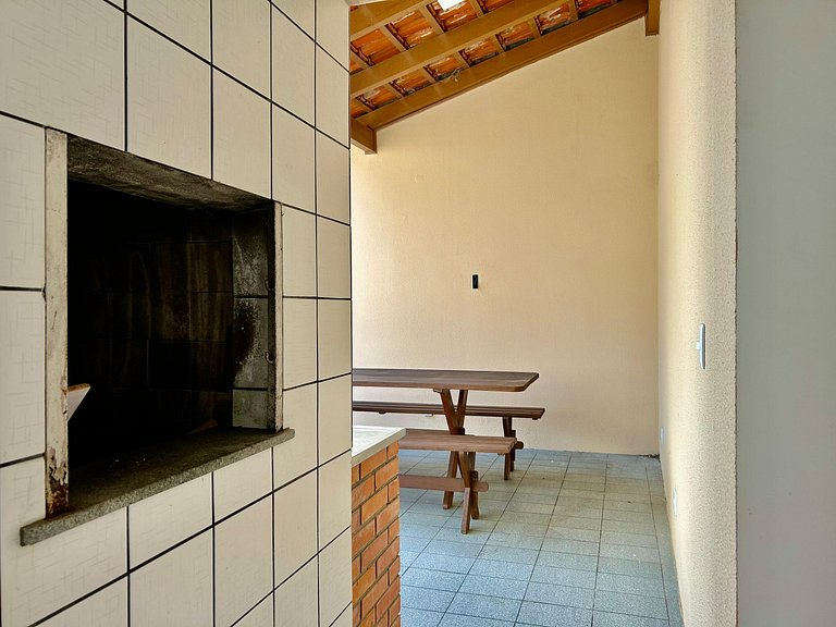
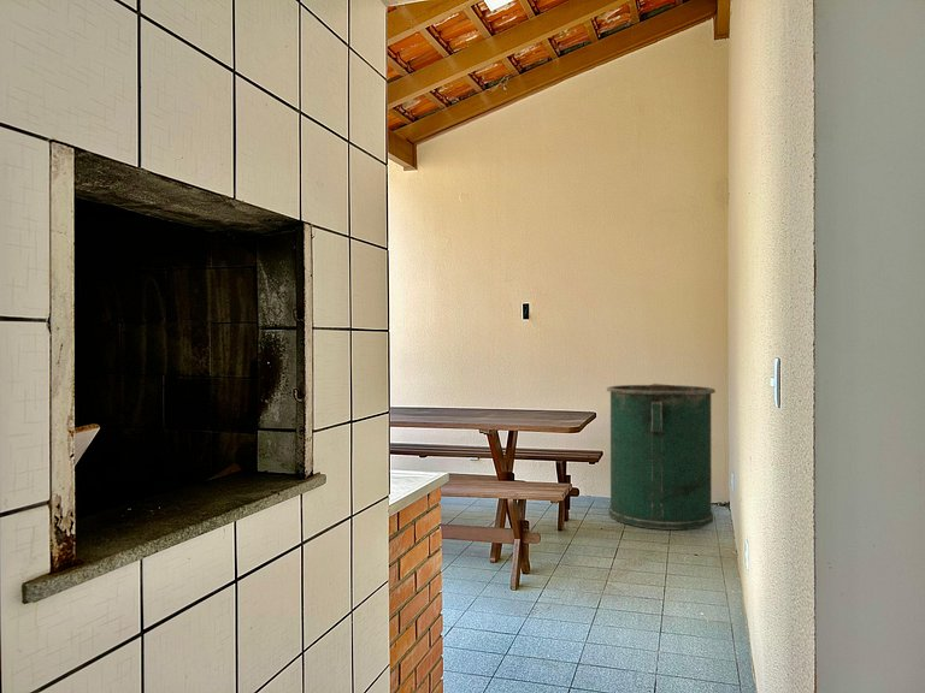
+ trash can [606,383,717,531]
